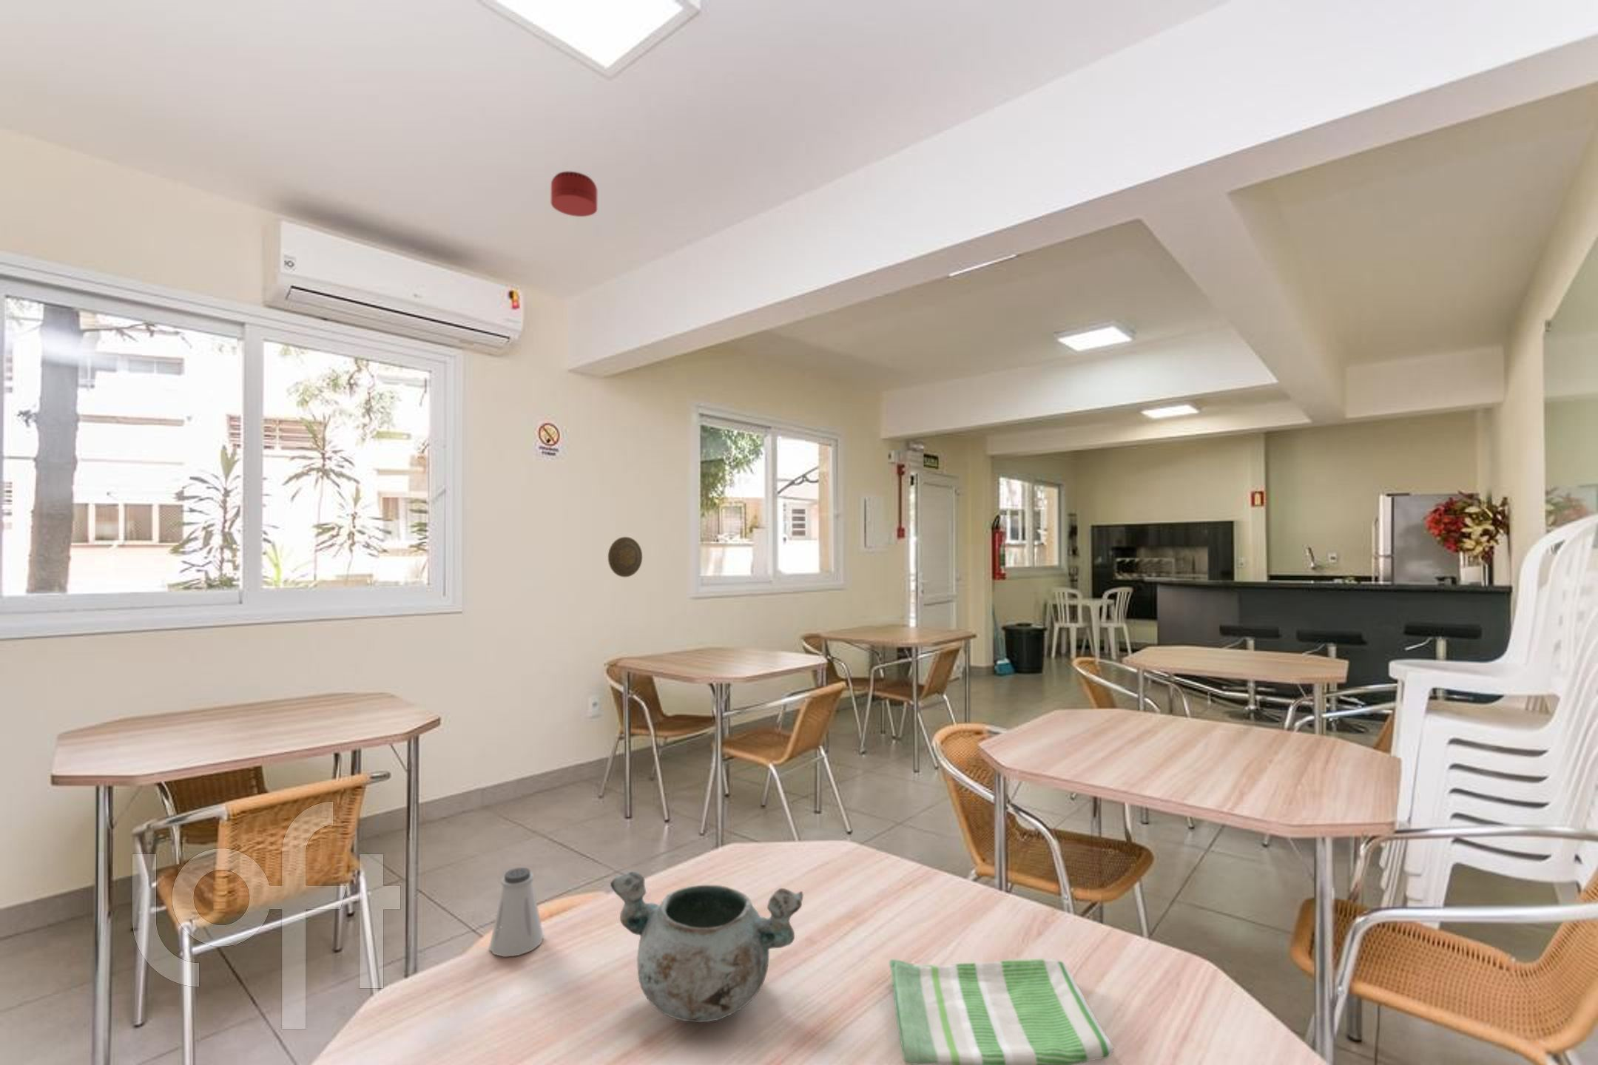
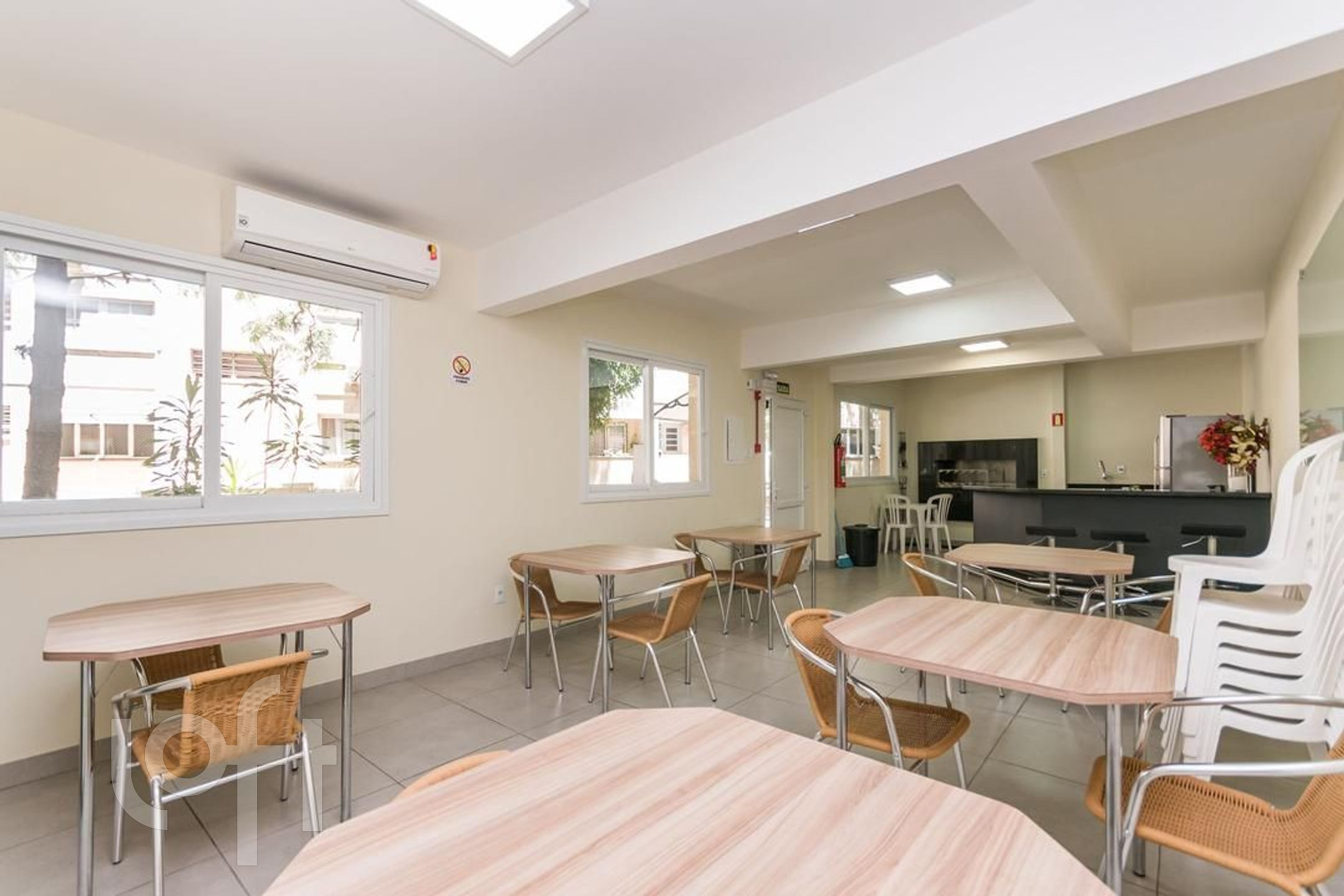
- saltshaker [489,867,545,958]
- smoke detector [551,171,598,218]
- decorative bowl [610,871,804,1023]
- decorative plate [608,536,643,578]
- dish towel [888,958,1114,1065]
